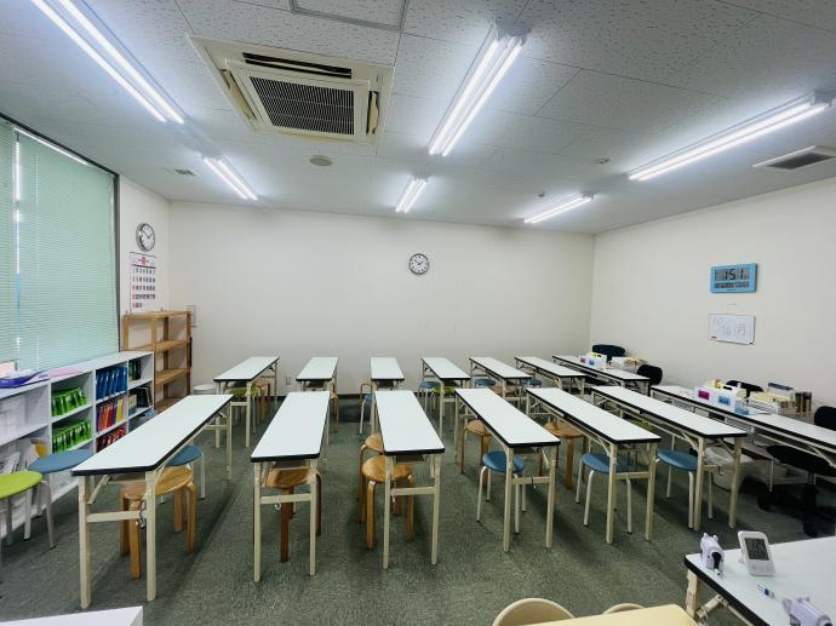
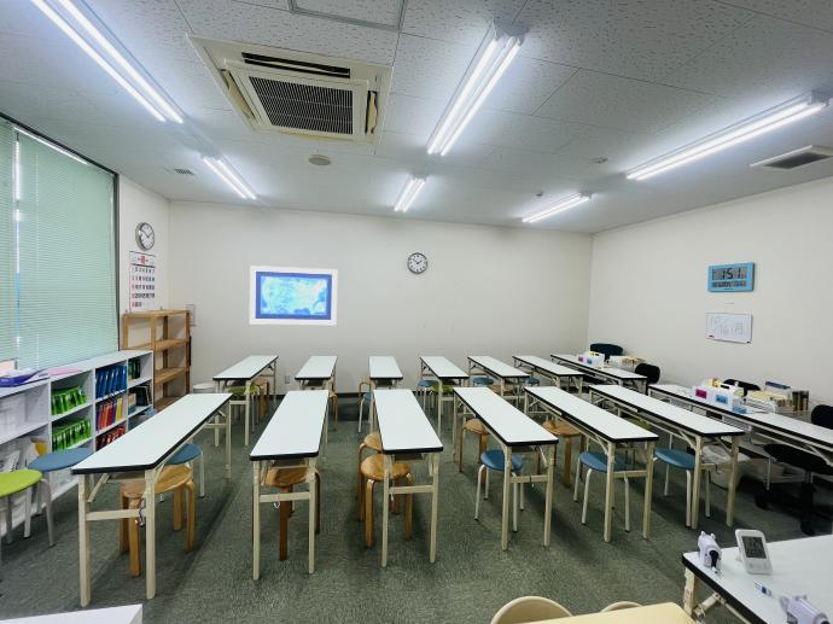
+ wall art [249,264,338,326]
